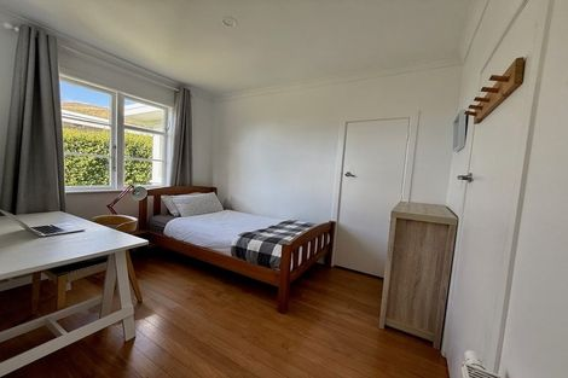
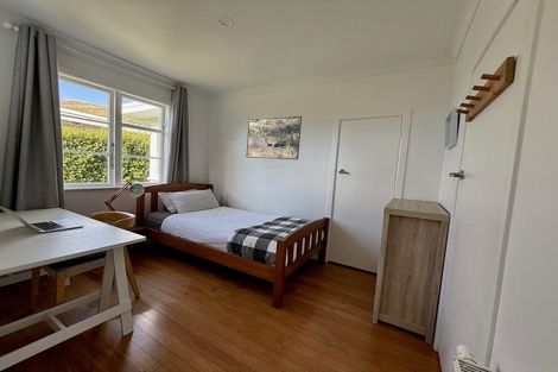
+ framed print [246,115,303,160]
